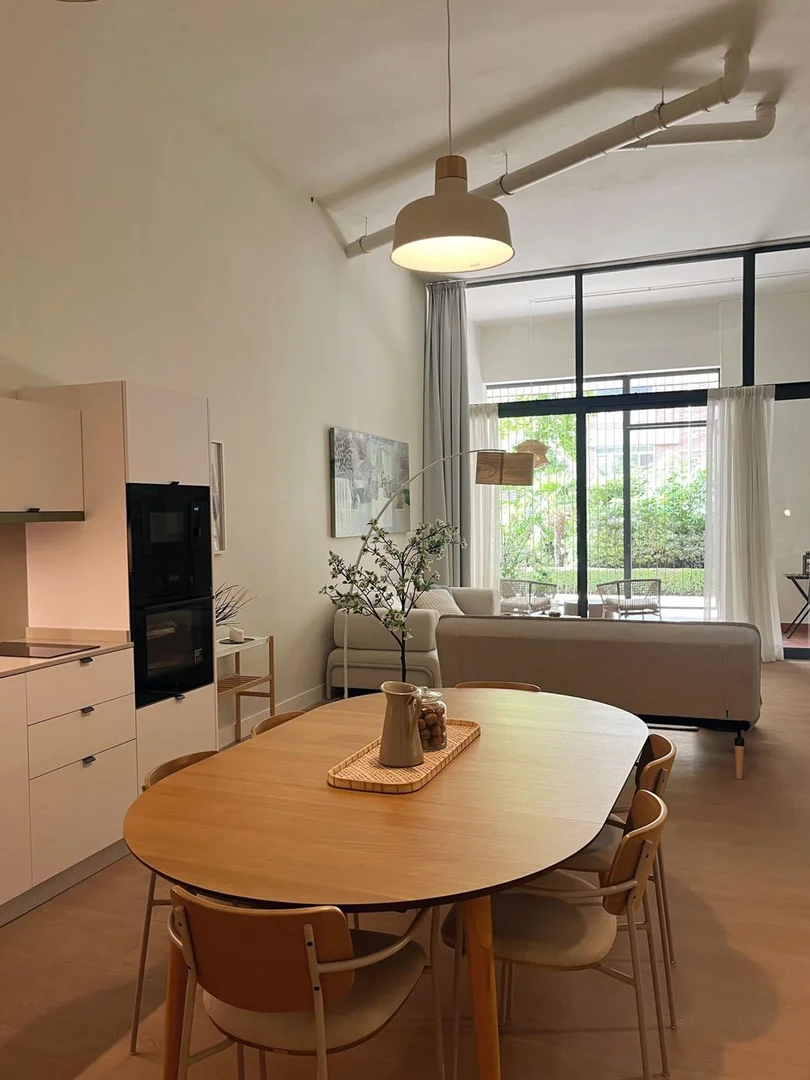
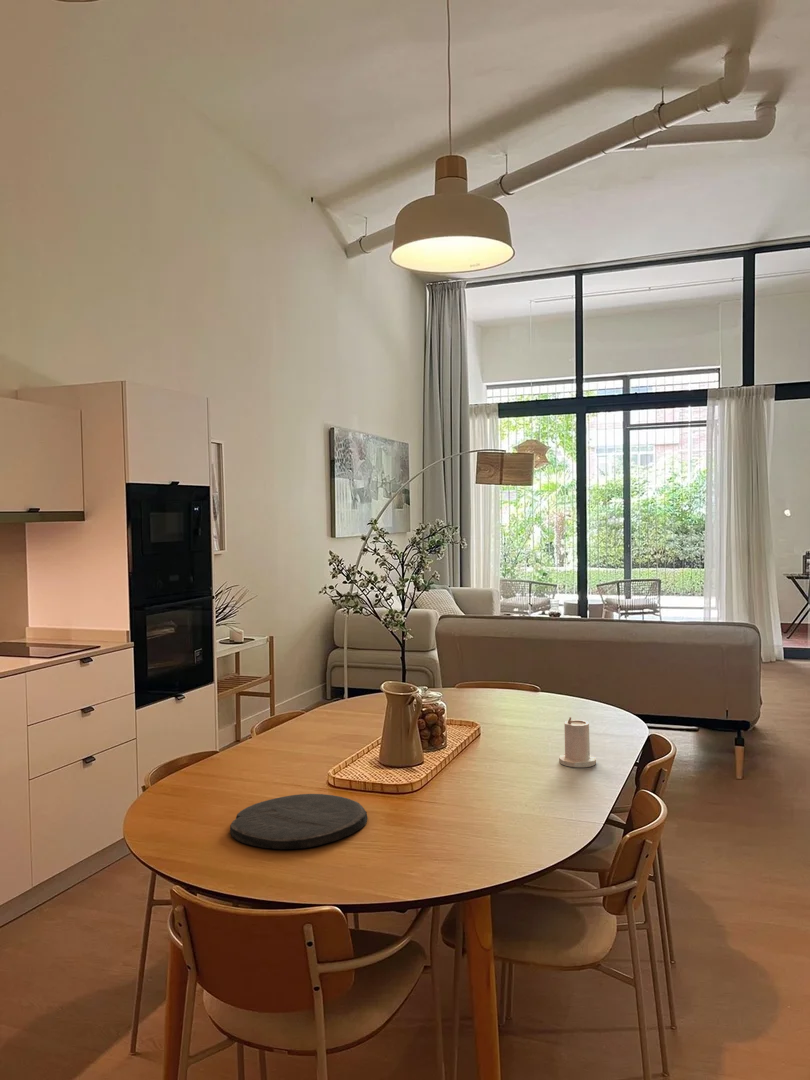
+ plate [229,793,369,850]
+ candle [558,716,597,768]
